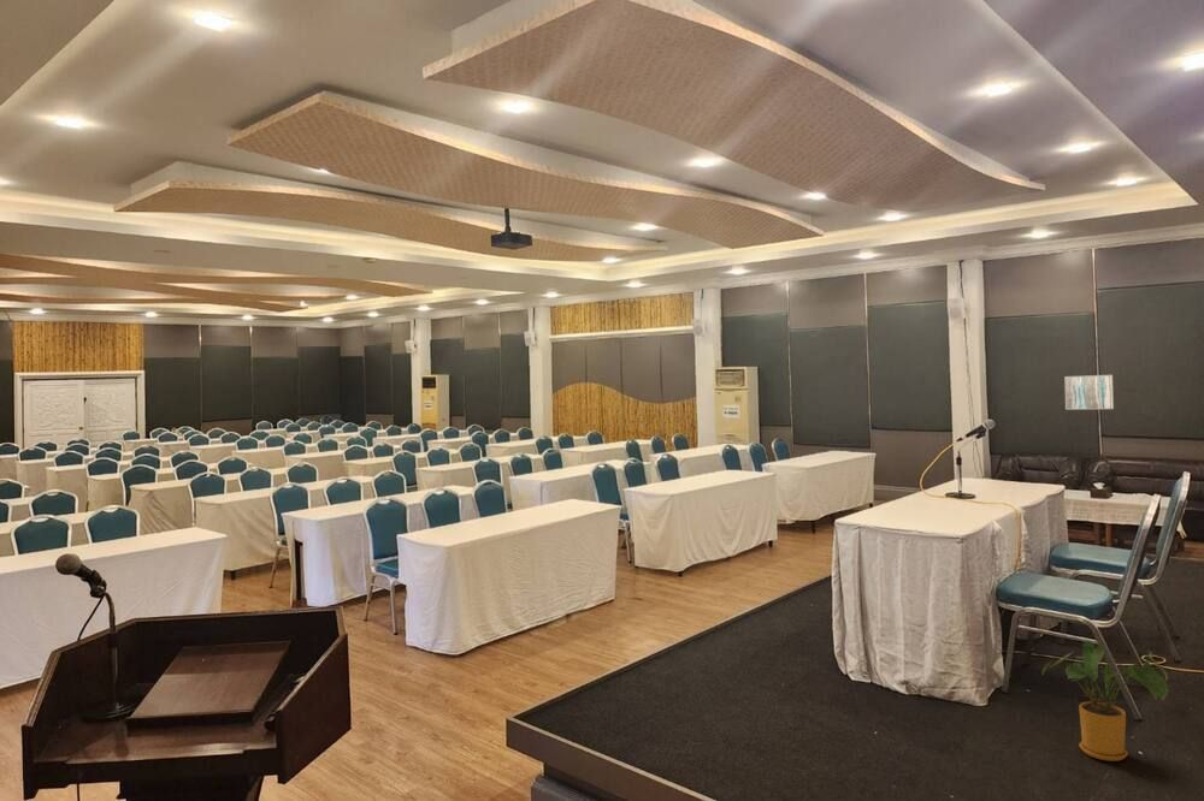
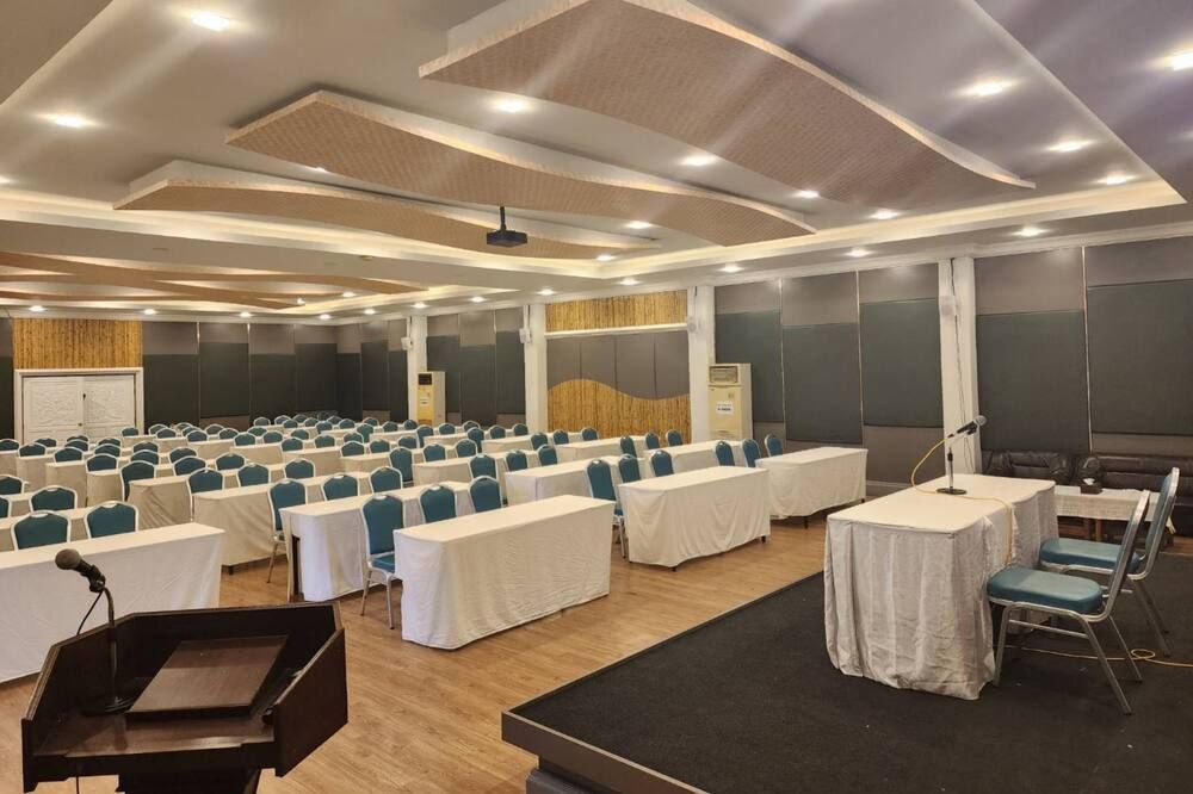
- house plant [1040,640,1169,763]
- wall art [1063,374,1115,411]
